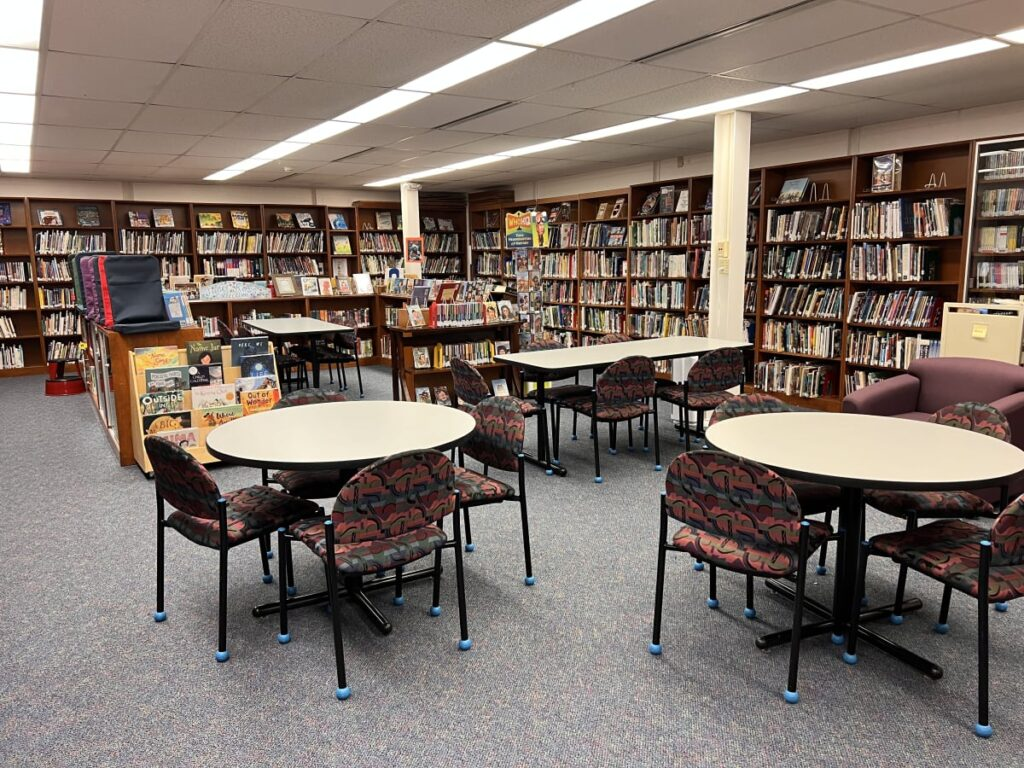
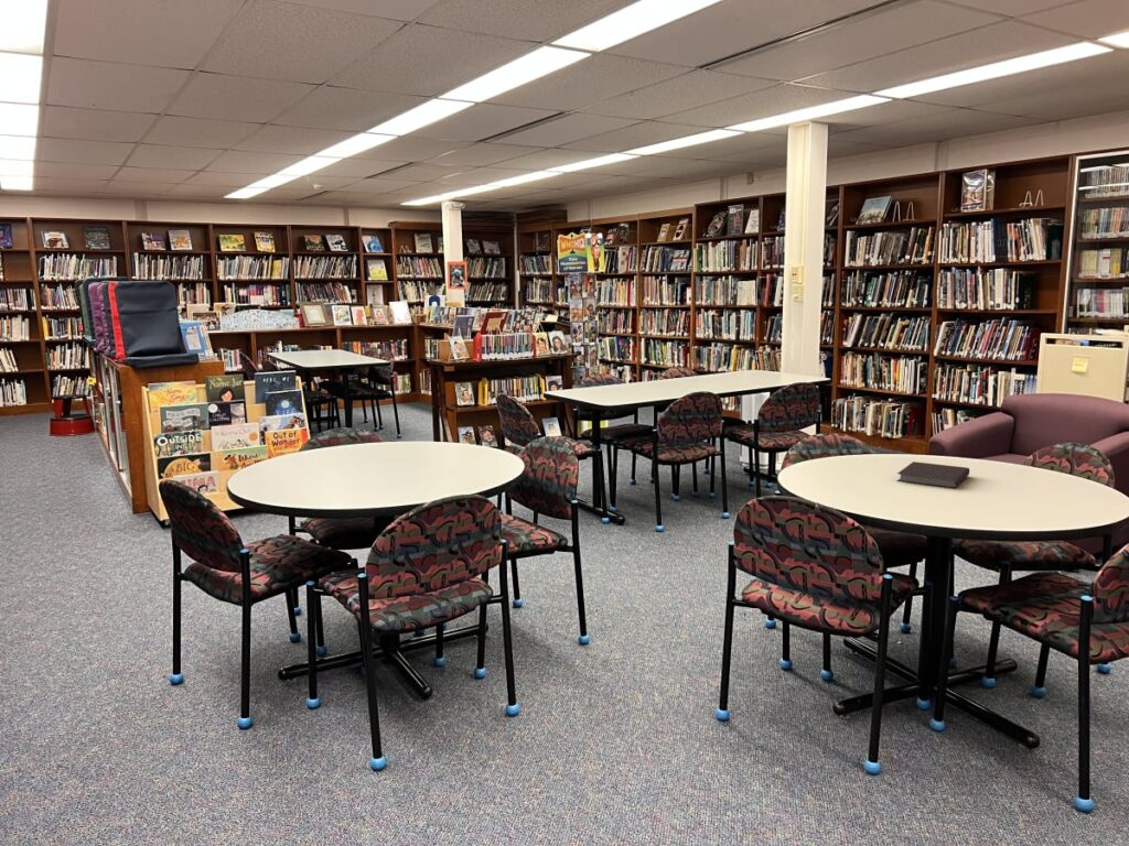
+ notebook [896,460,970,489]
